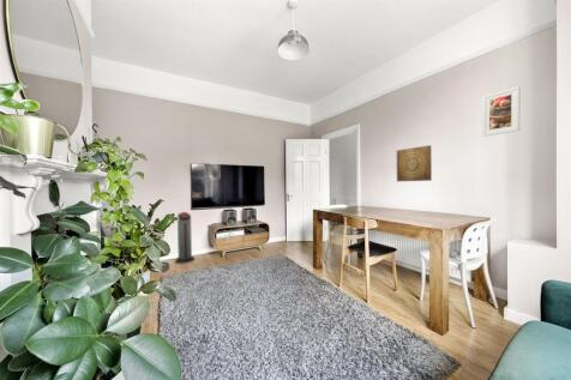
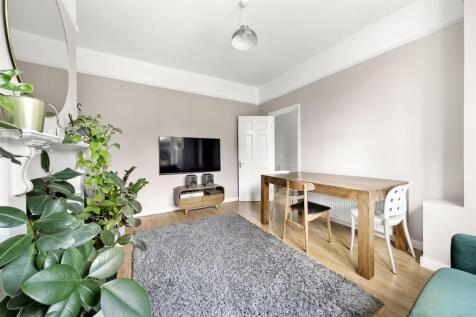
- air purifier [174,211,196,265]
- wall art [396,144,433,182]
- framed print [481,85,521,138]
